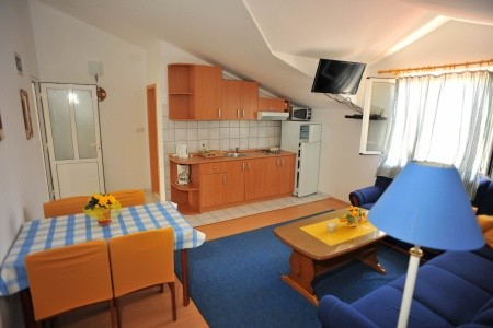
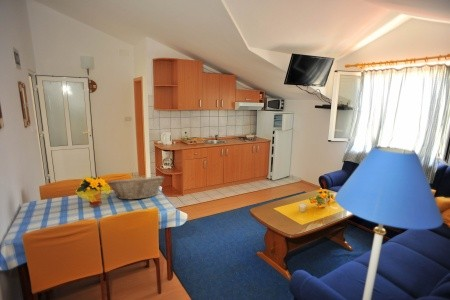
+ fruit basket [106,174,165,201]
